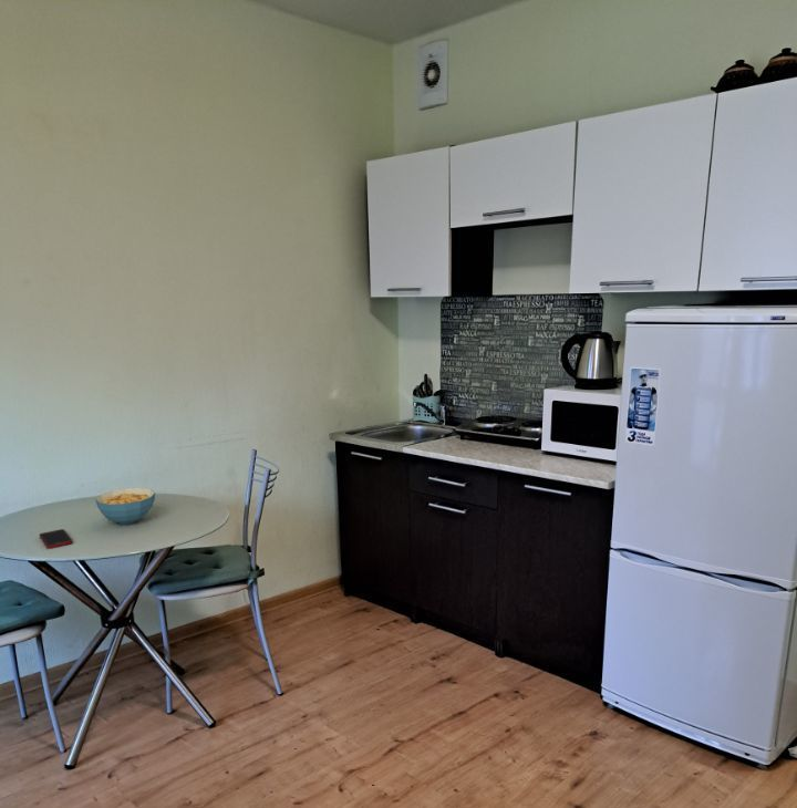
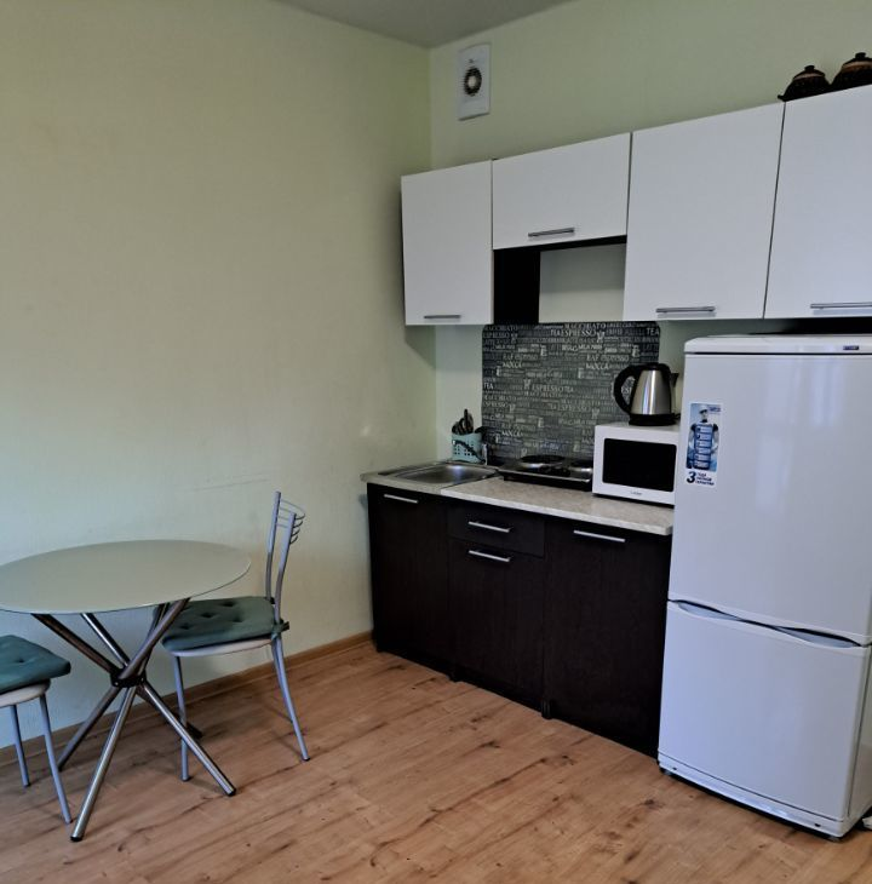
- cereal bowl [95,487,156,526]
- cell phone [39,528,73,549]
